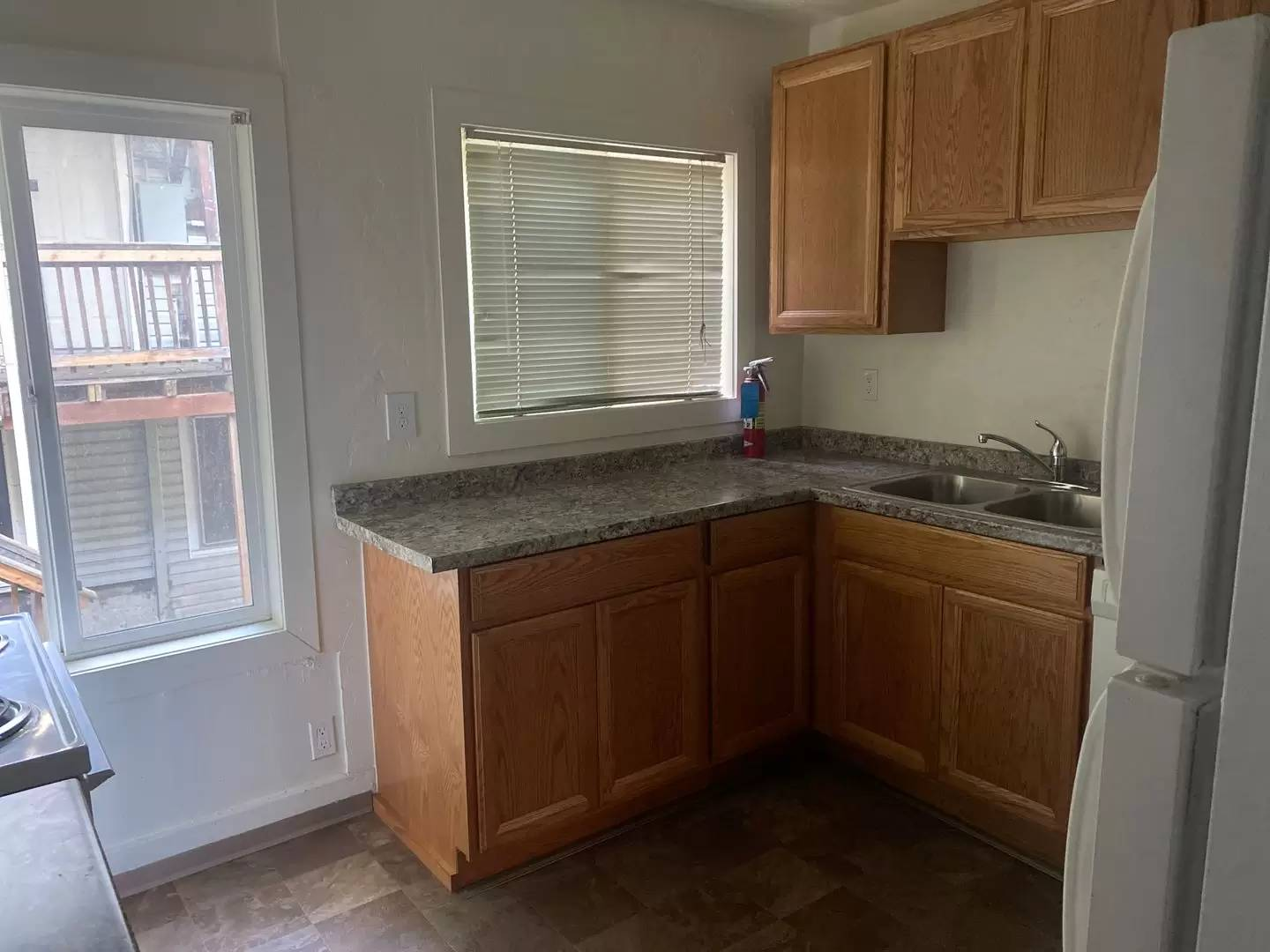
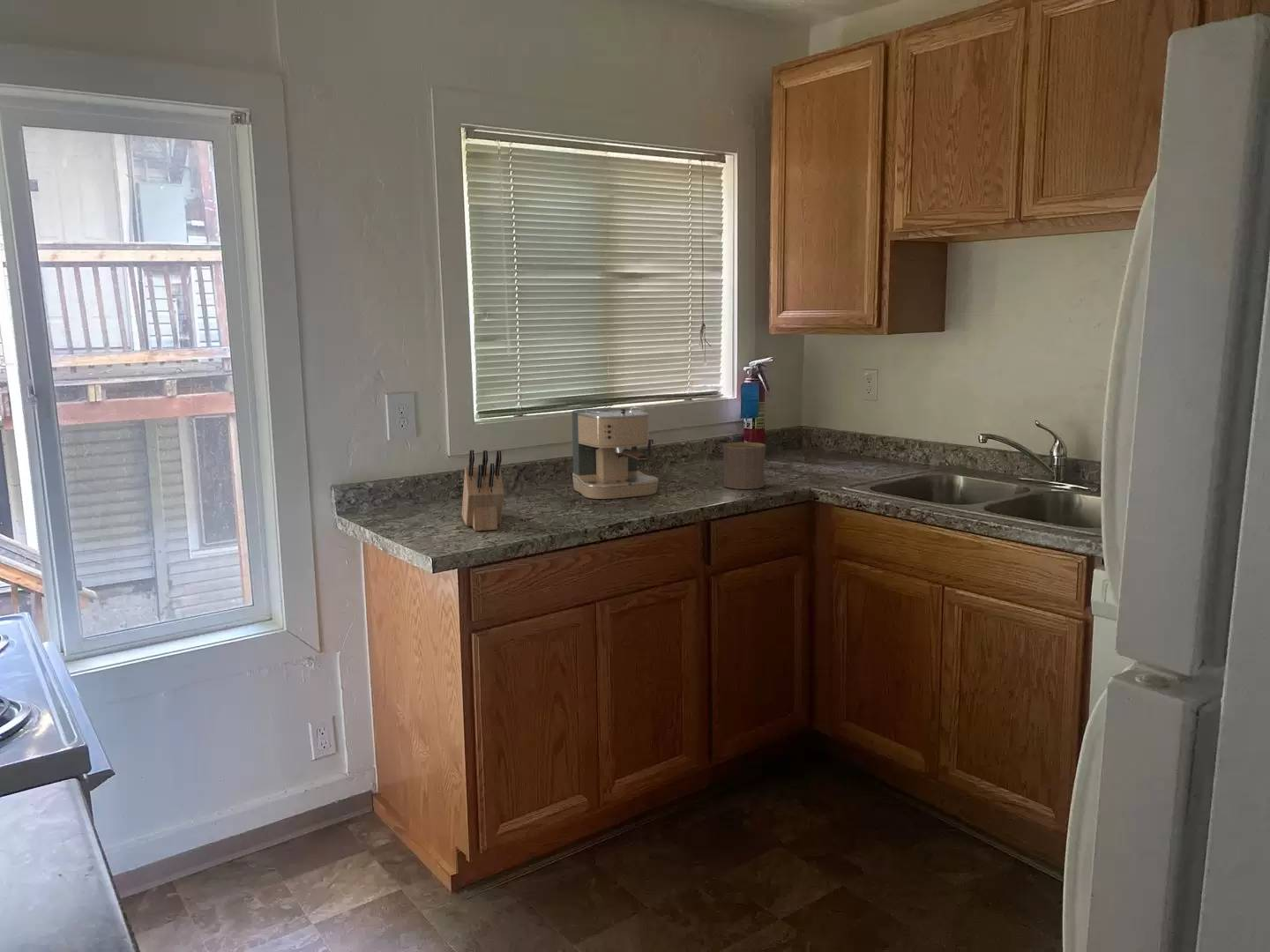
+ coffee maker [571,406,659,500]
+ cup [721,442,767,490]
+ knife block [461,449,504,532]
